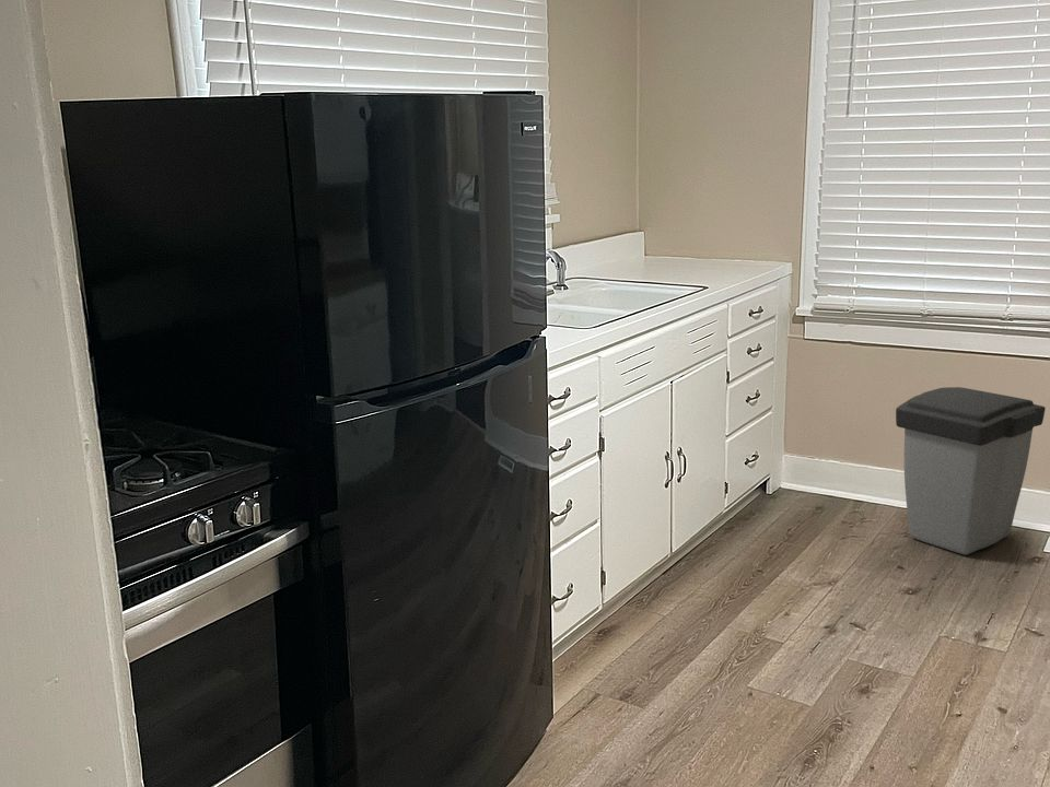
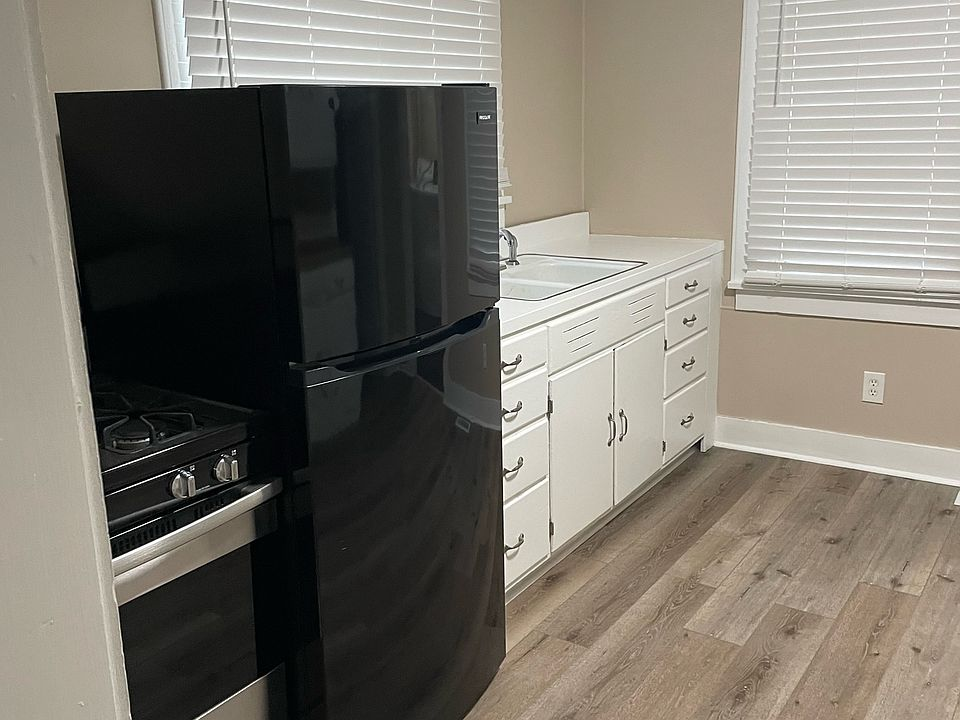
- trash can [895,386,1047,556]
